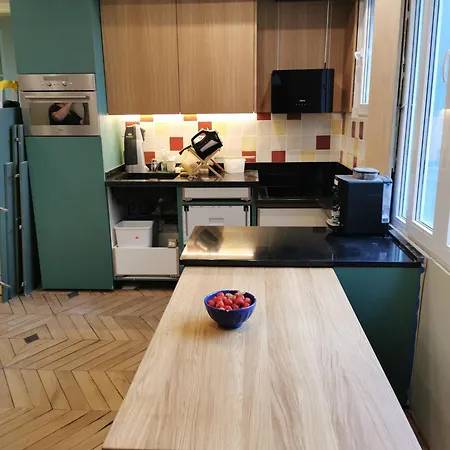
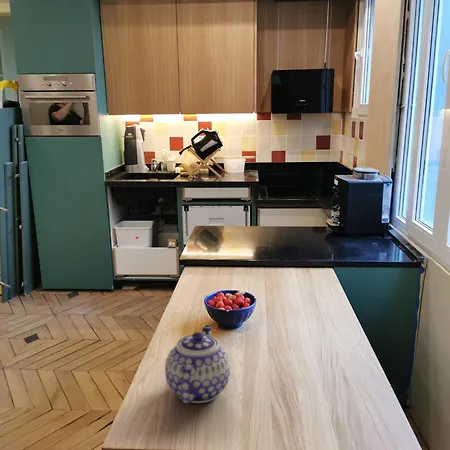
+ teapot [164,324,231,405]
